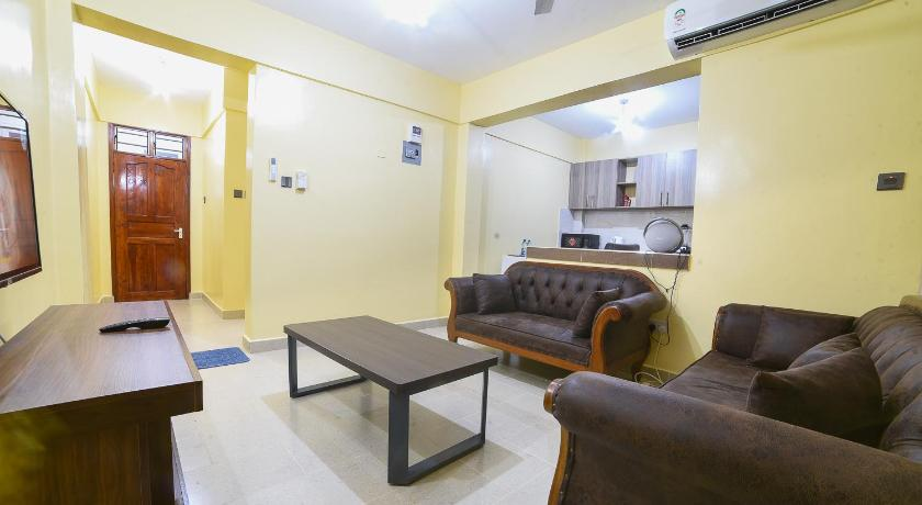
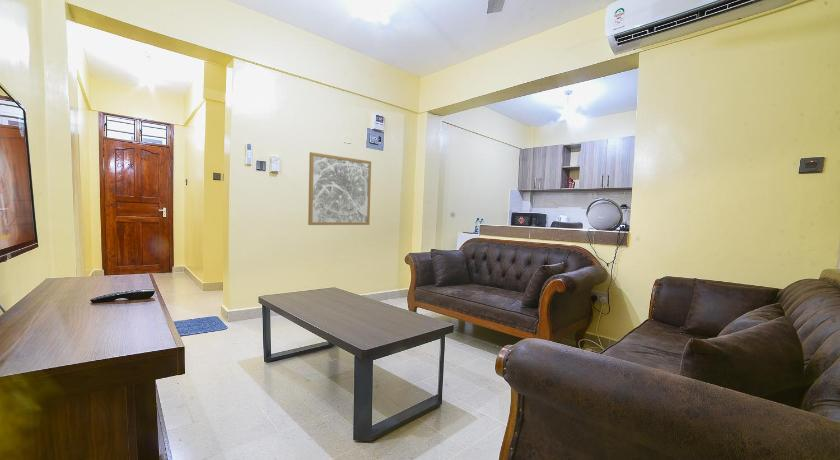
+ wall art [307,151,372,226]
